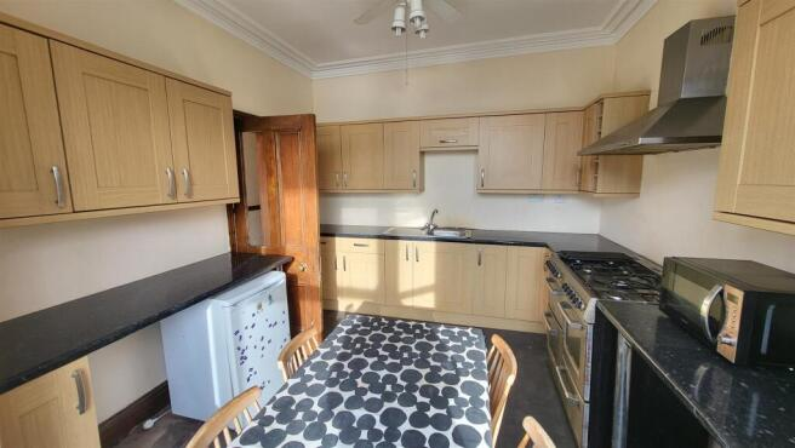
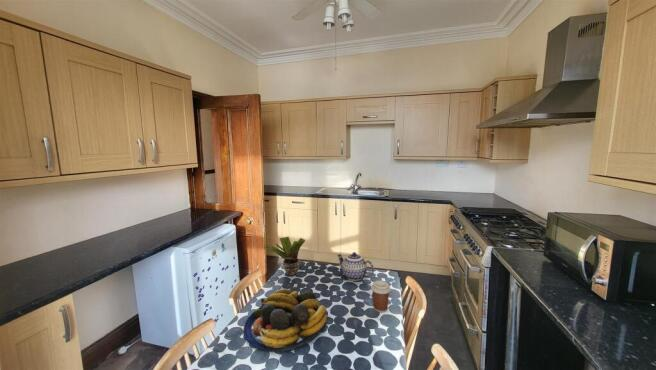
+ teapot [336,251,375,282]
+ potted plant [266,236,306,277]
+ fruit bowl [242,288,328,353]
+ coffee cup [370,280,392,313]
